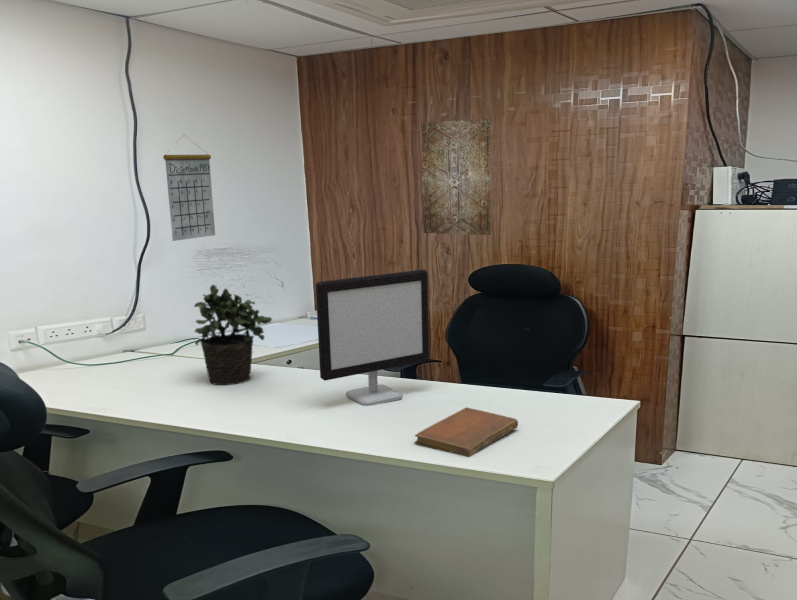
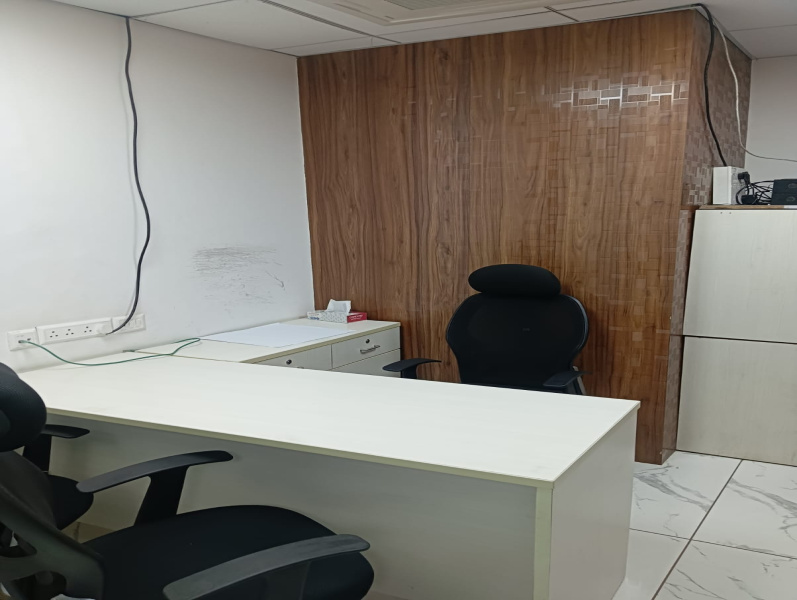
- notebook [413,407,519,458]
- computer monitor [315,269,430,407]
- potted plant [193,284,273,386]
- calendar [162,134,216,242]
- wall art [420,118,492,236]
